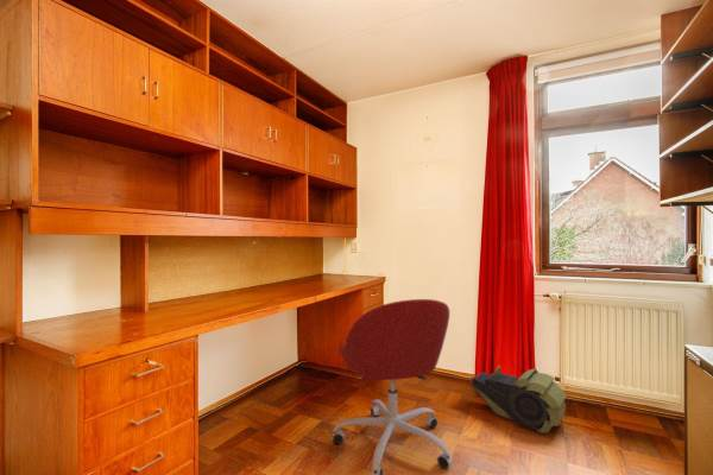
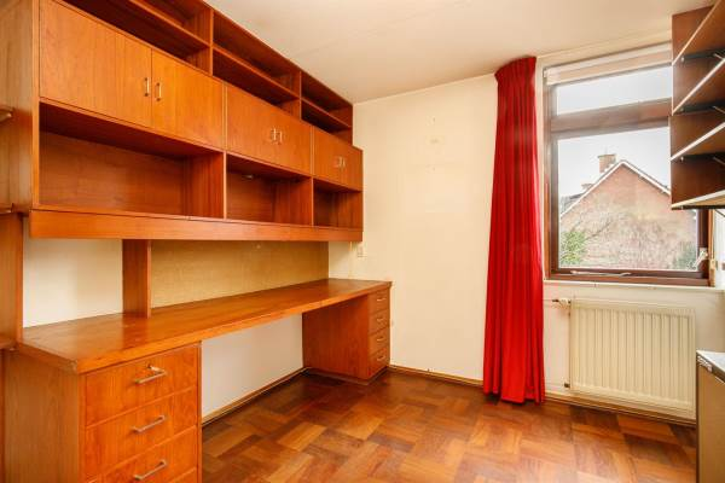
- backpack [468,365,568,435]
- office chair [332,298,454,475]
